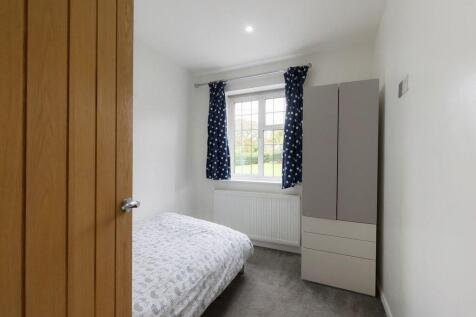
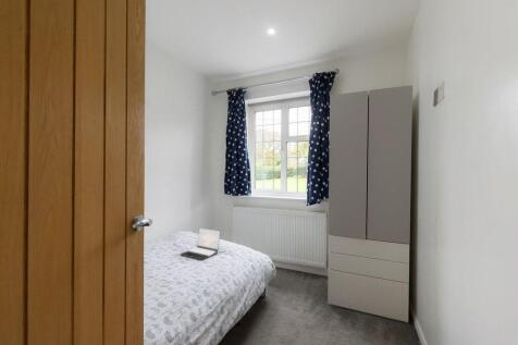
+ laptop [180,226,222,261]
